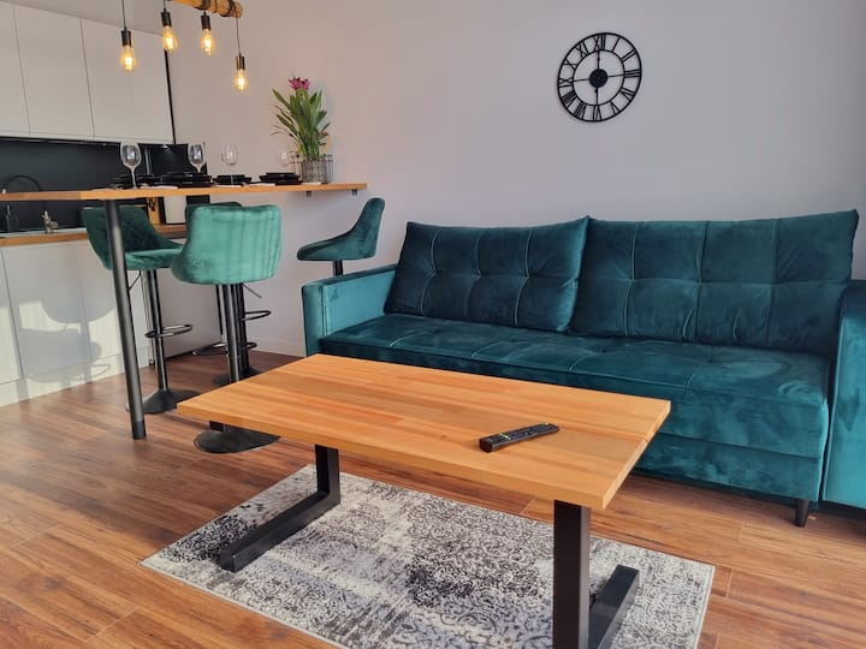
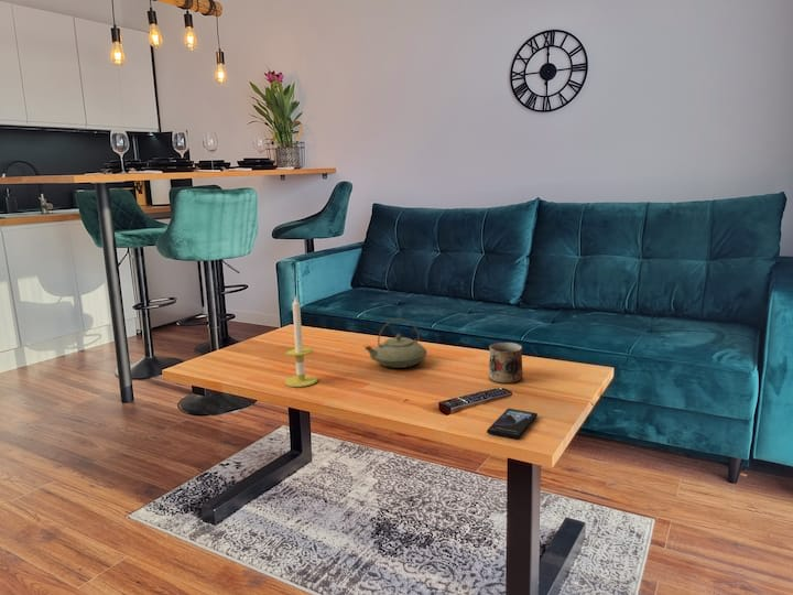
+ smartphone [486,408,539,440]
+ teapot [363,318,428,369]
+ candle [283,295,318,388]
+ mug [488,342,524,385]
